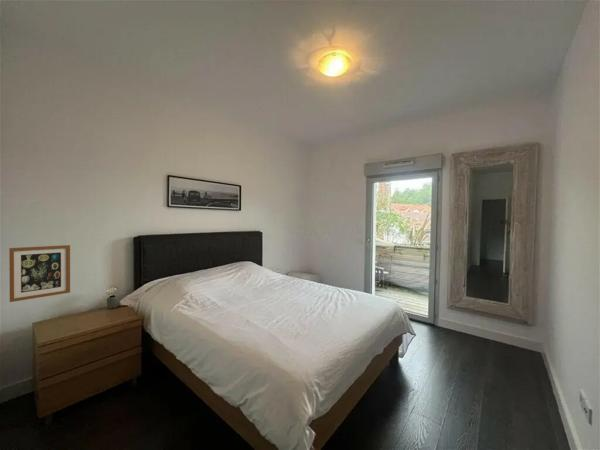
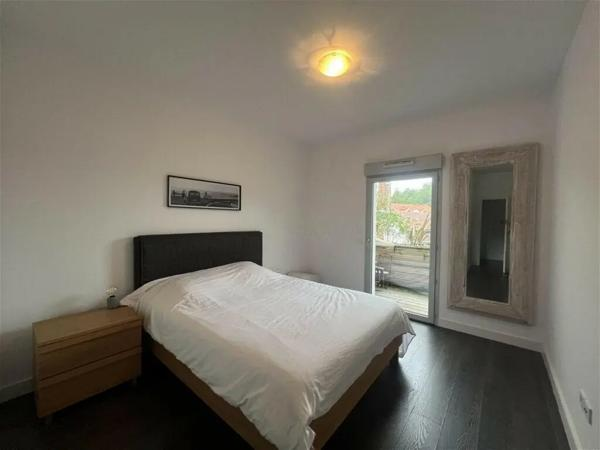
- wall art [8,244,71,303]
